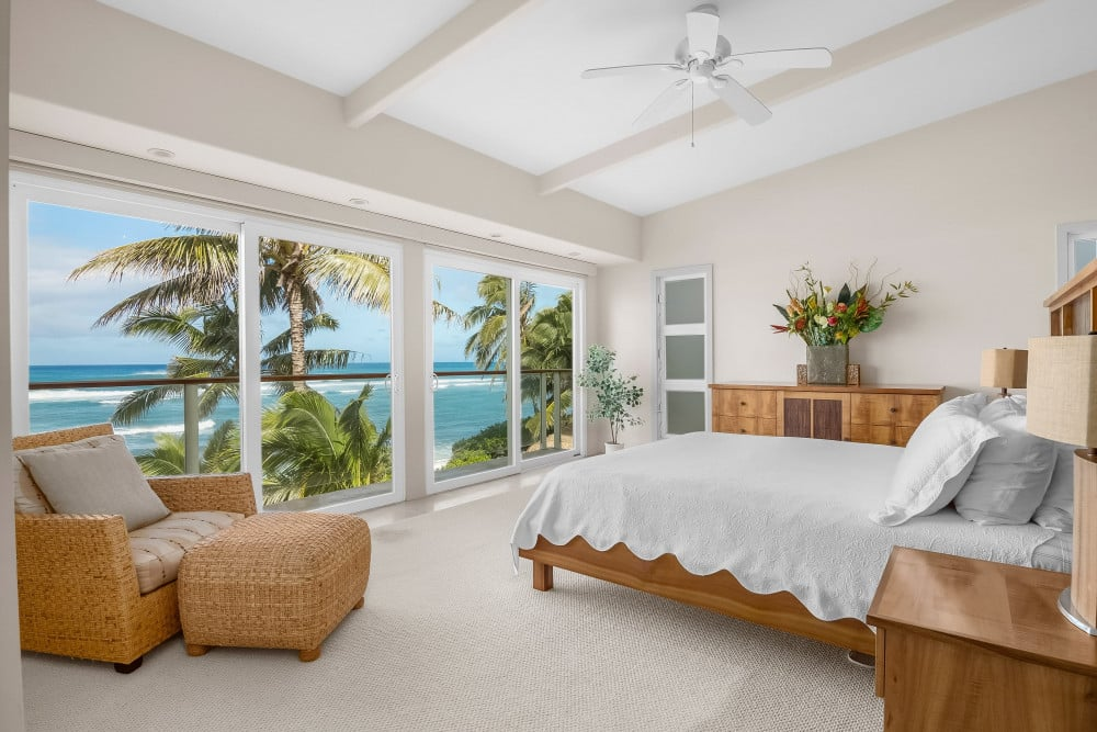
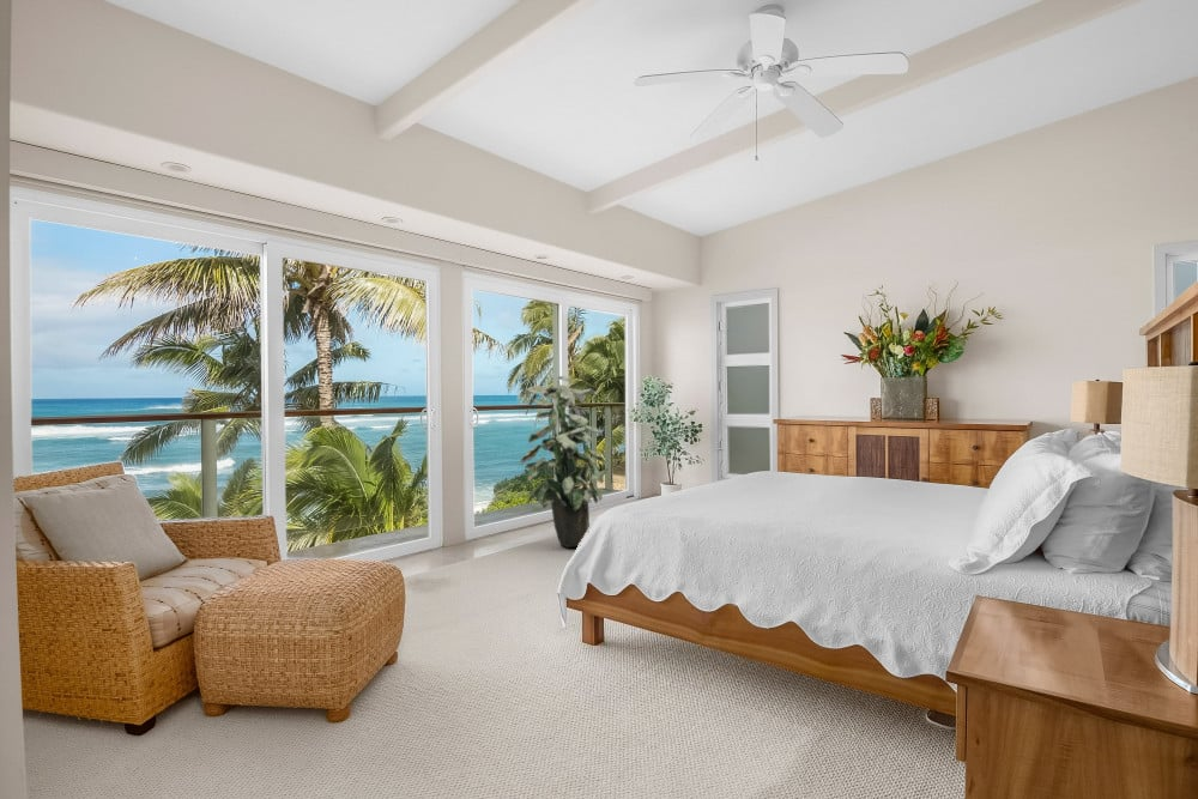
+ indoor plant [519,375,610,549]
